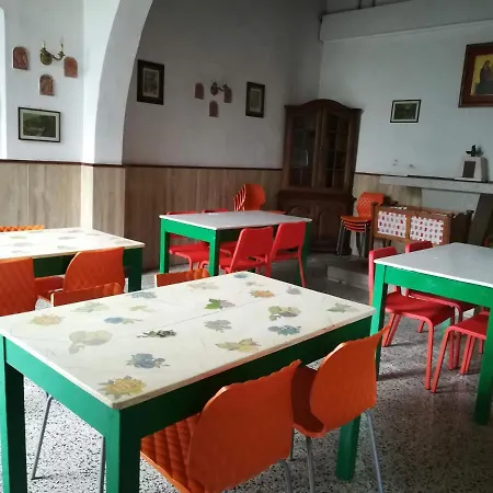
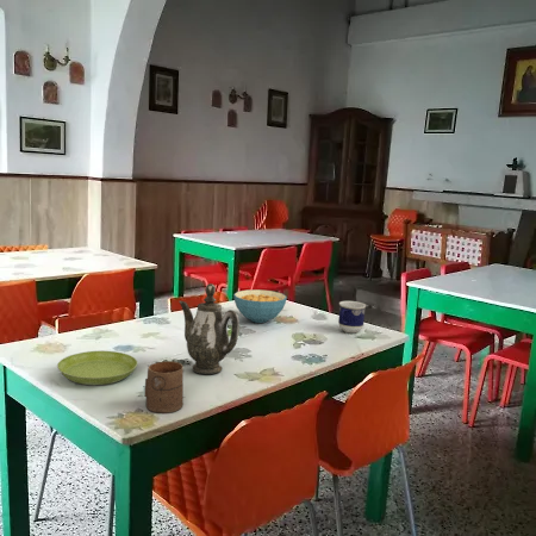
+ saucer [56,350,138,386]
+ teapot [177,282,241,375]
+ cup [337,300,367,334]
+ cup [144,360,185,415]
+ cereal bowl [232,288,288,324]
